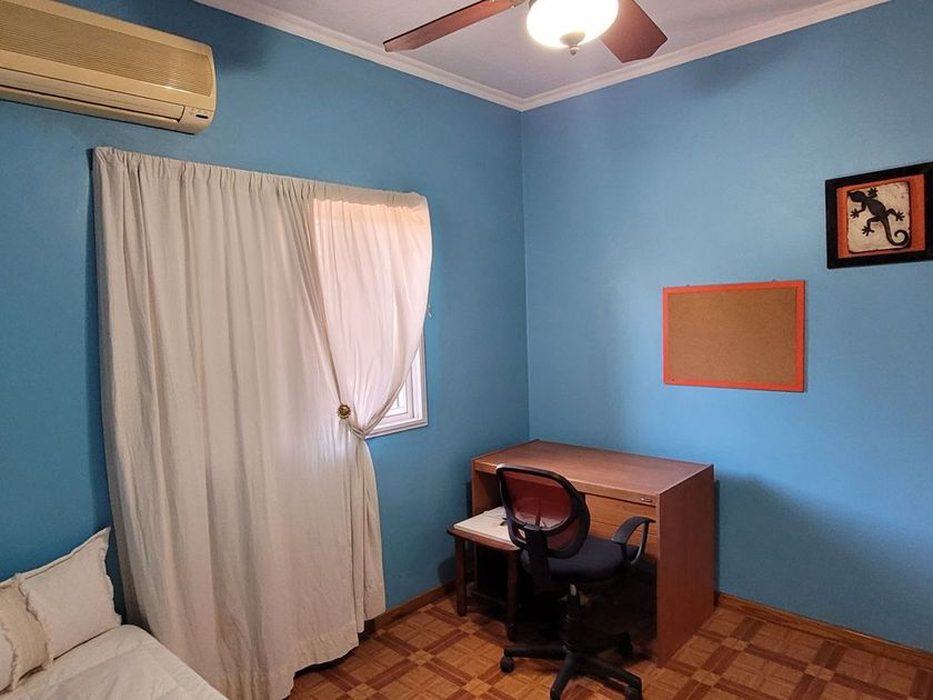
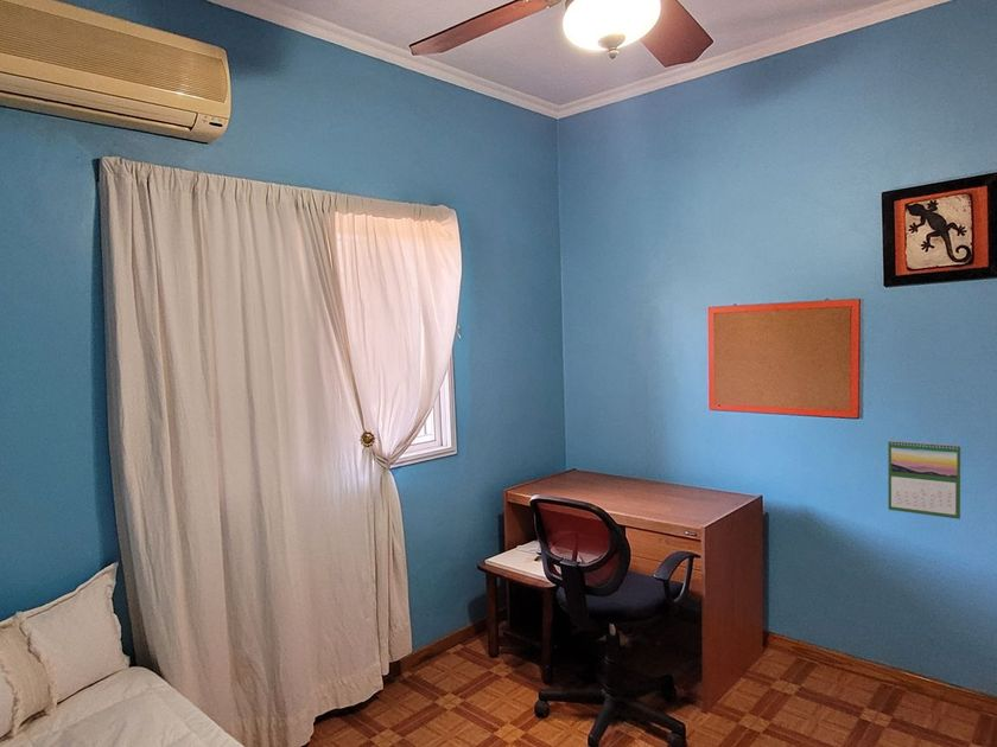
+ calendar [887,439,961,521]
